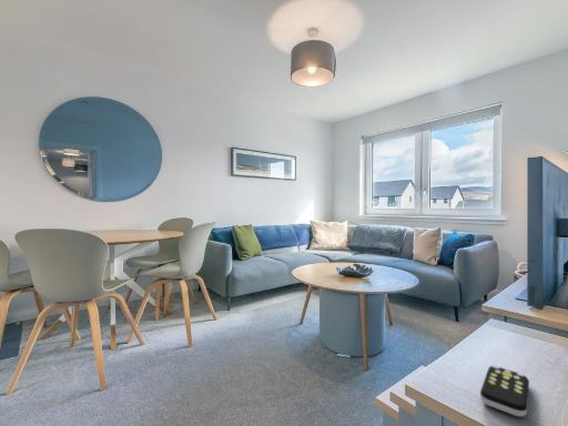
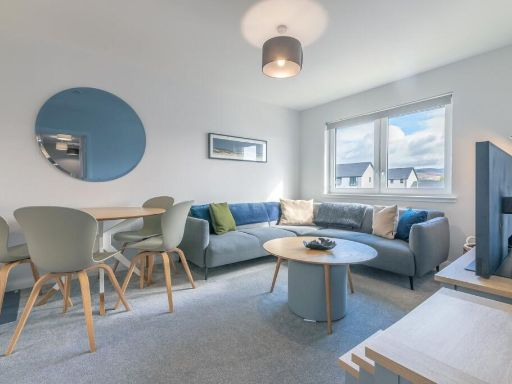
- remote control [479,365,530,417]
